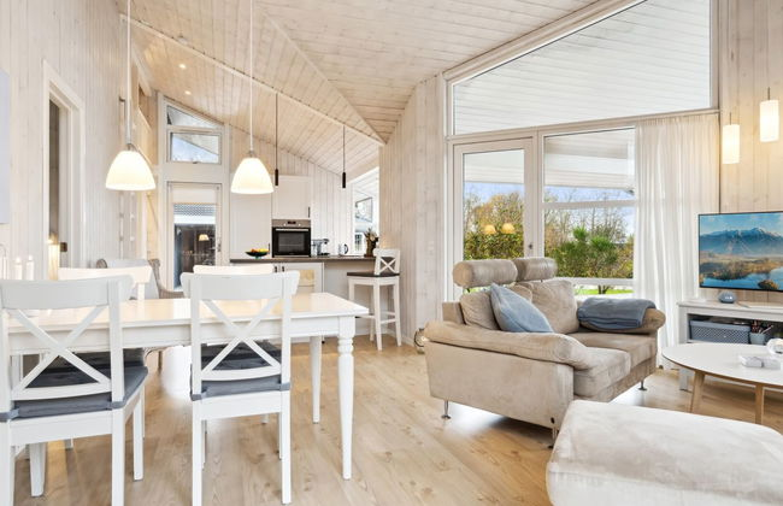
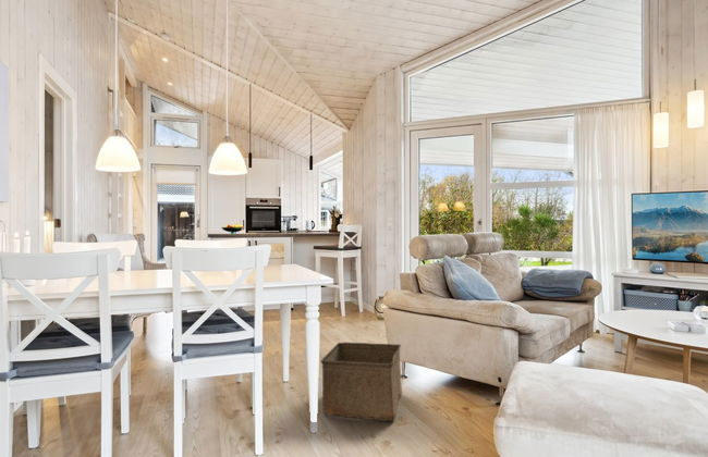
+ storage bin [319,342,403,422]
